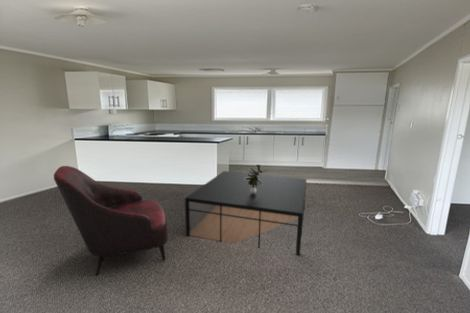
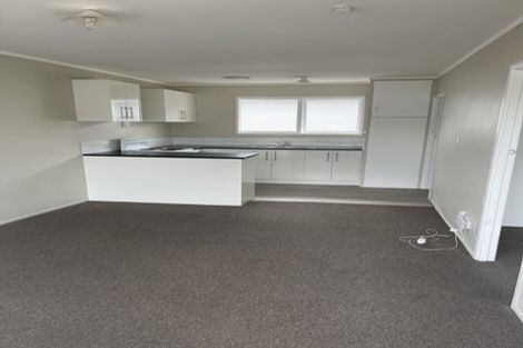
- potted plant [244,164,269,194]
- coffee table [184,170,308,256]
- armchair [53,165,169,277]
